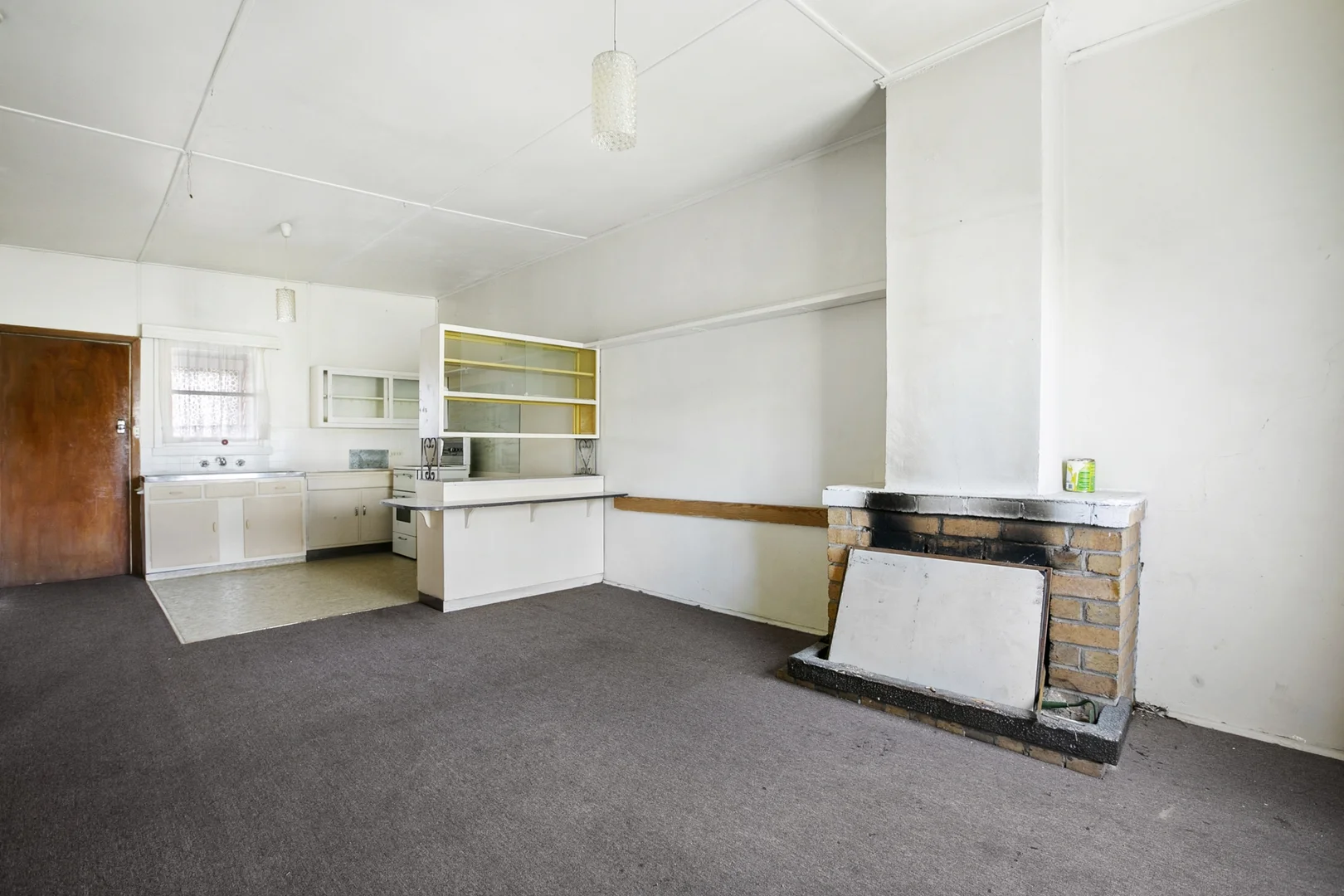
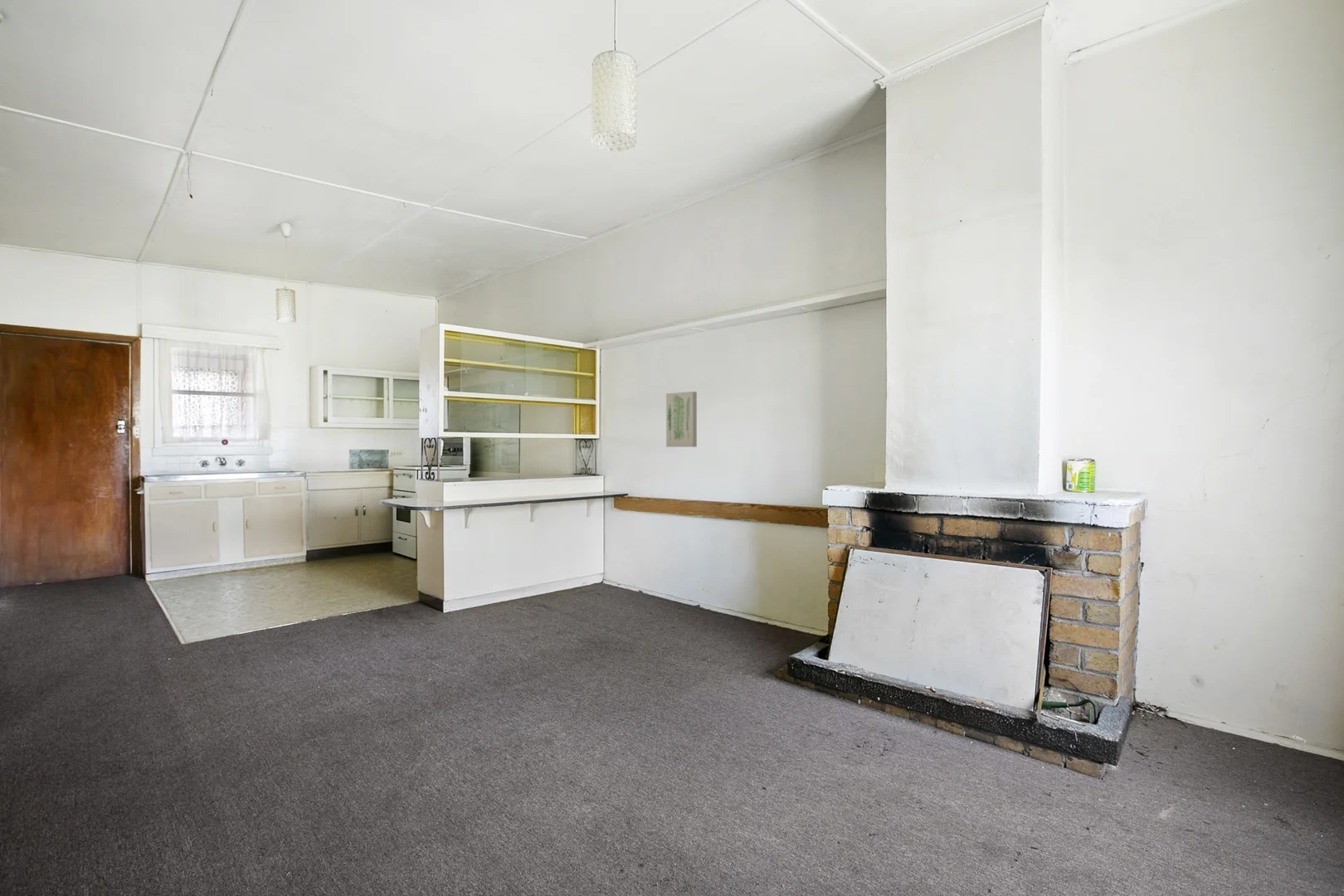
+ wall art [665,391,698,448]
